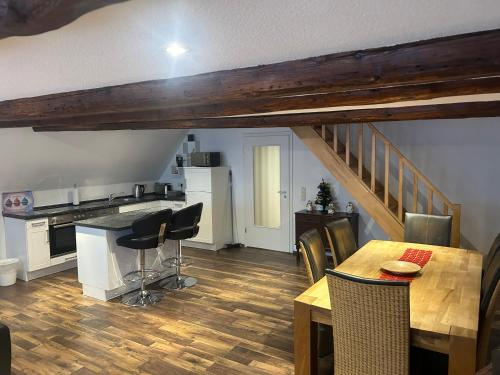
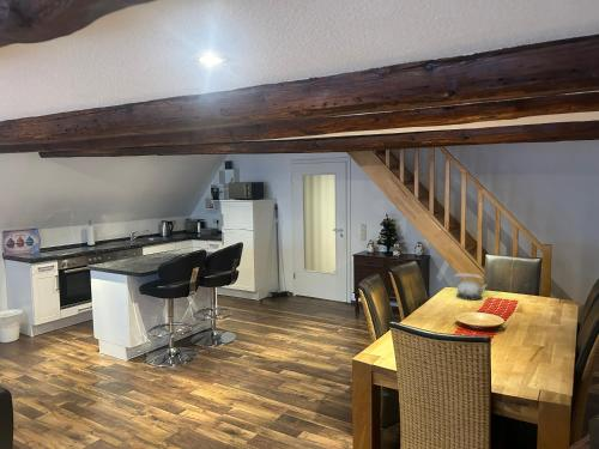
+ teapot [453,272,489,302]
